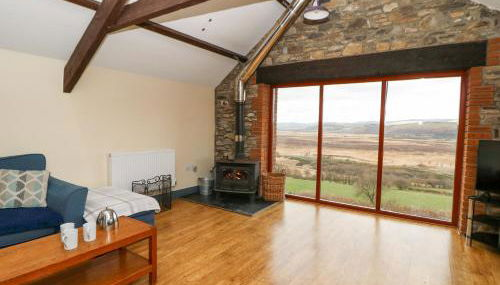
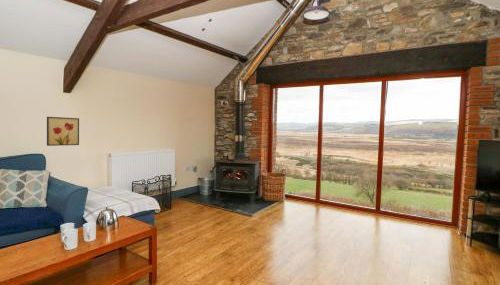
+ wall art [46,116,80,147]
